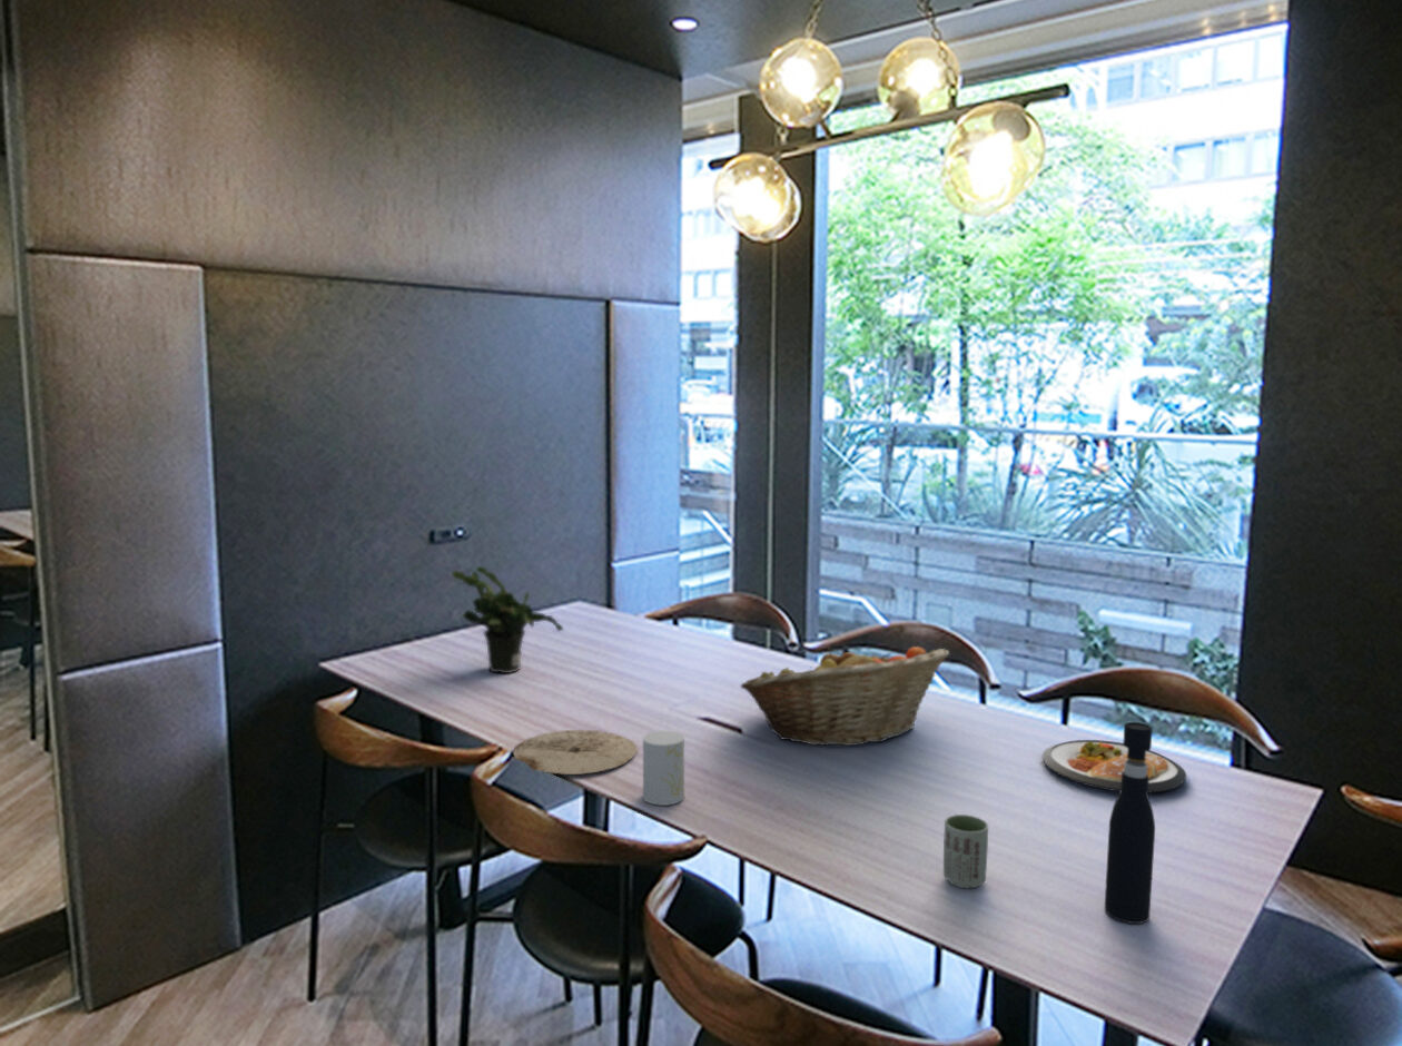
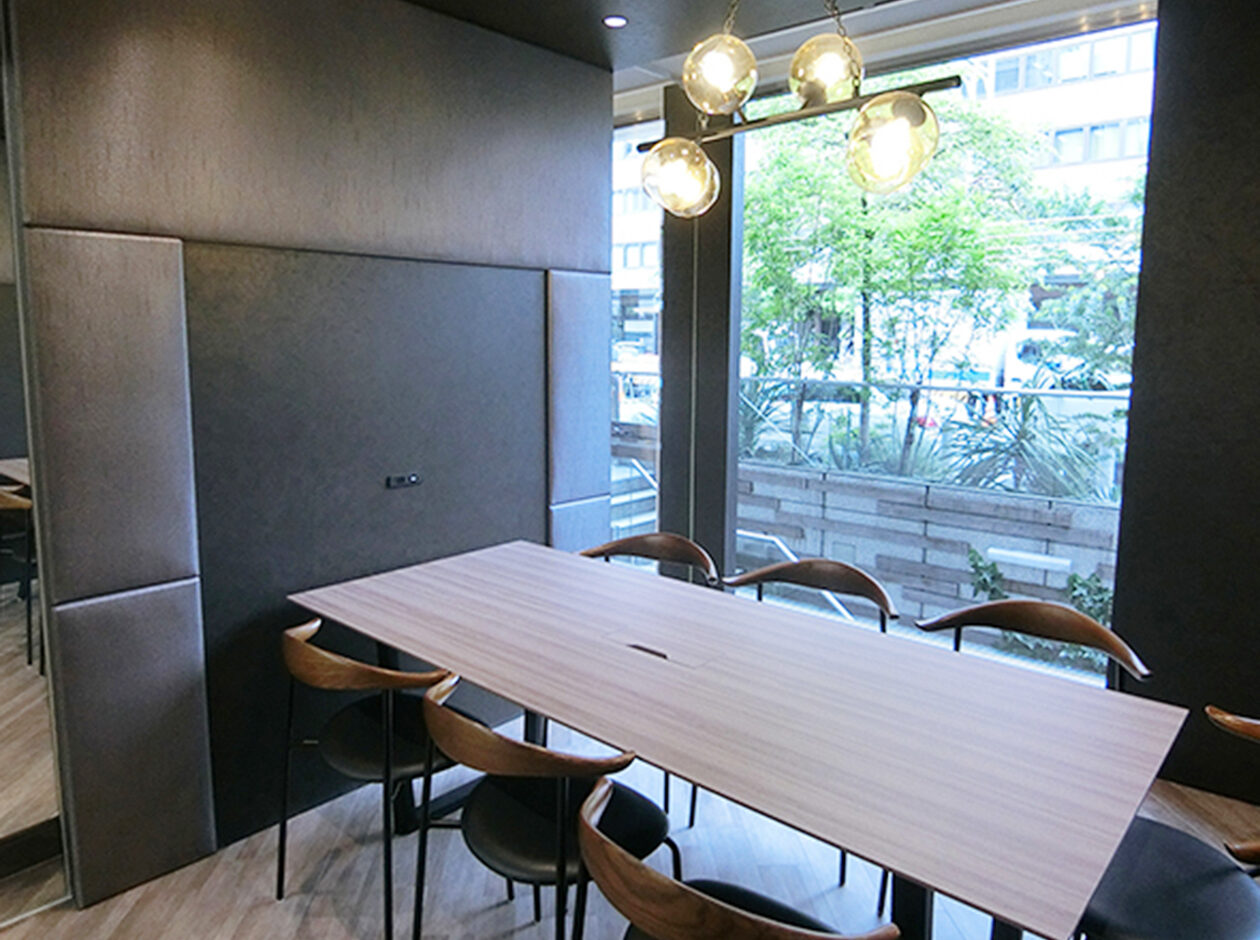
- pepper grinder [1104,721,1156,925]
- plate [513,729,639,776]
- fruit basket [740,645,950,747]
- potted plant [451,565,565,674]
- cup [642,730,685,807]
- dish [1041,739,1187,795]
- cup [942,813,989,889]
